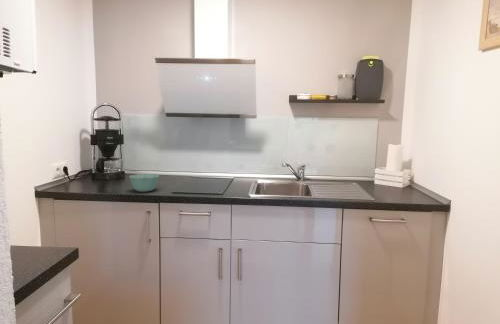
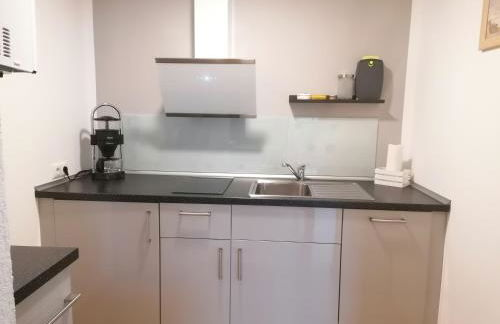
- bowl [128,173,160,193]
